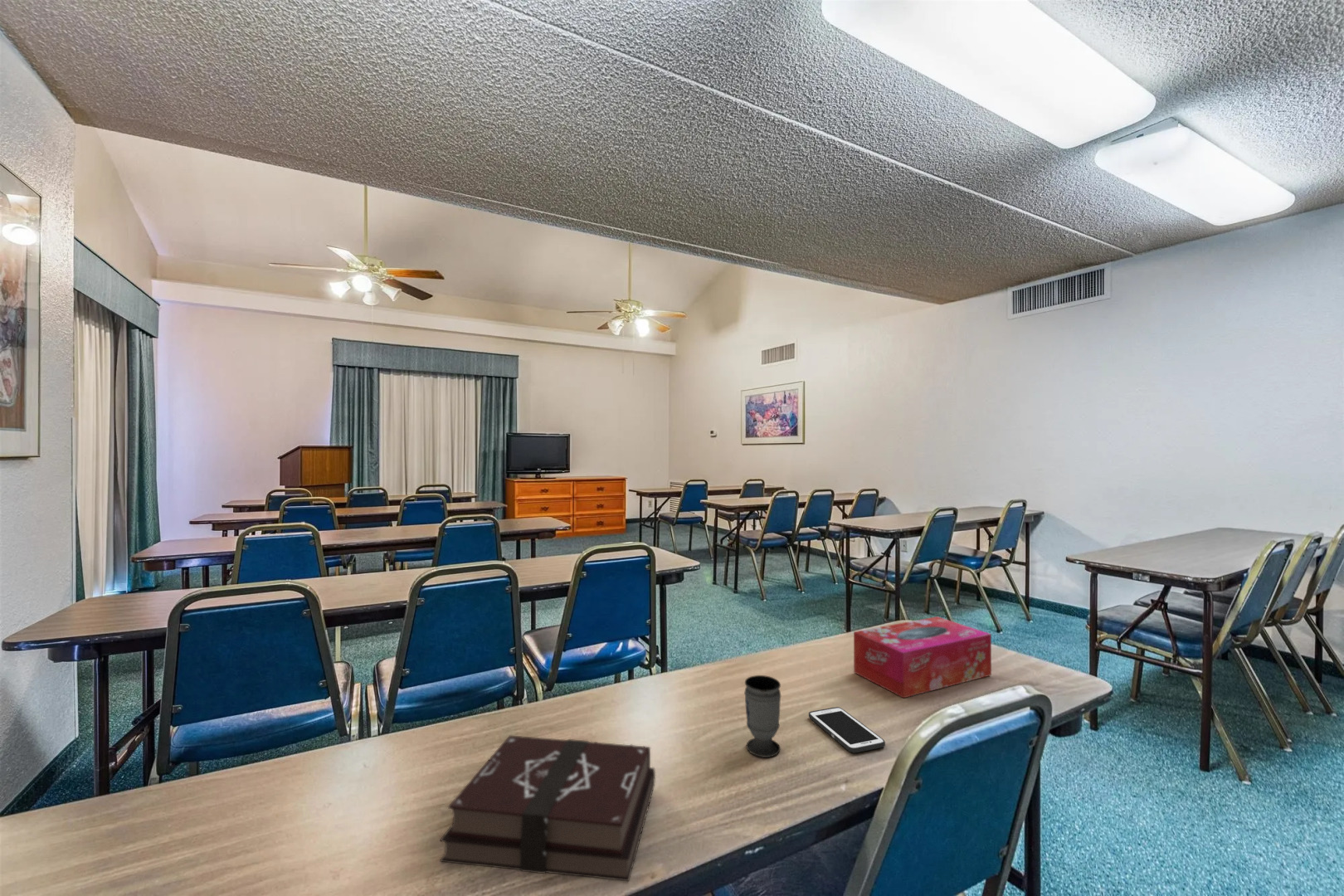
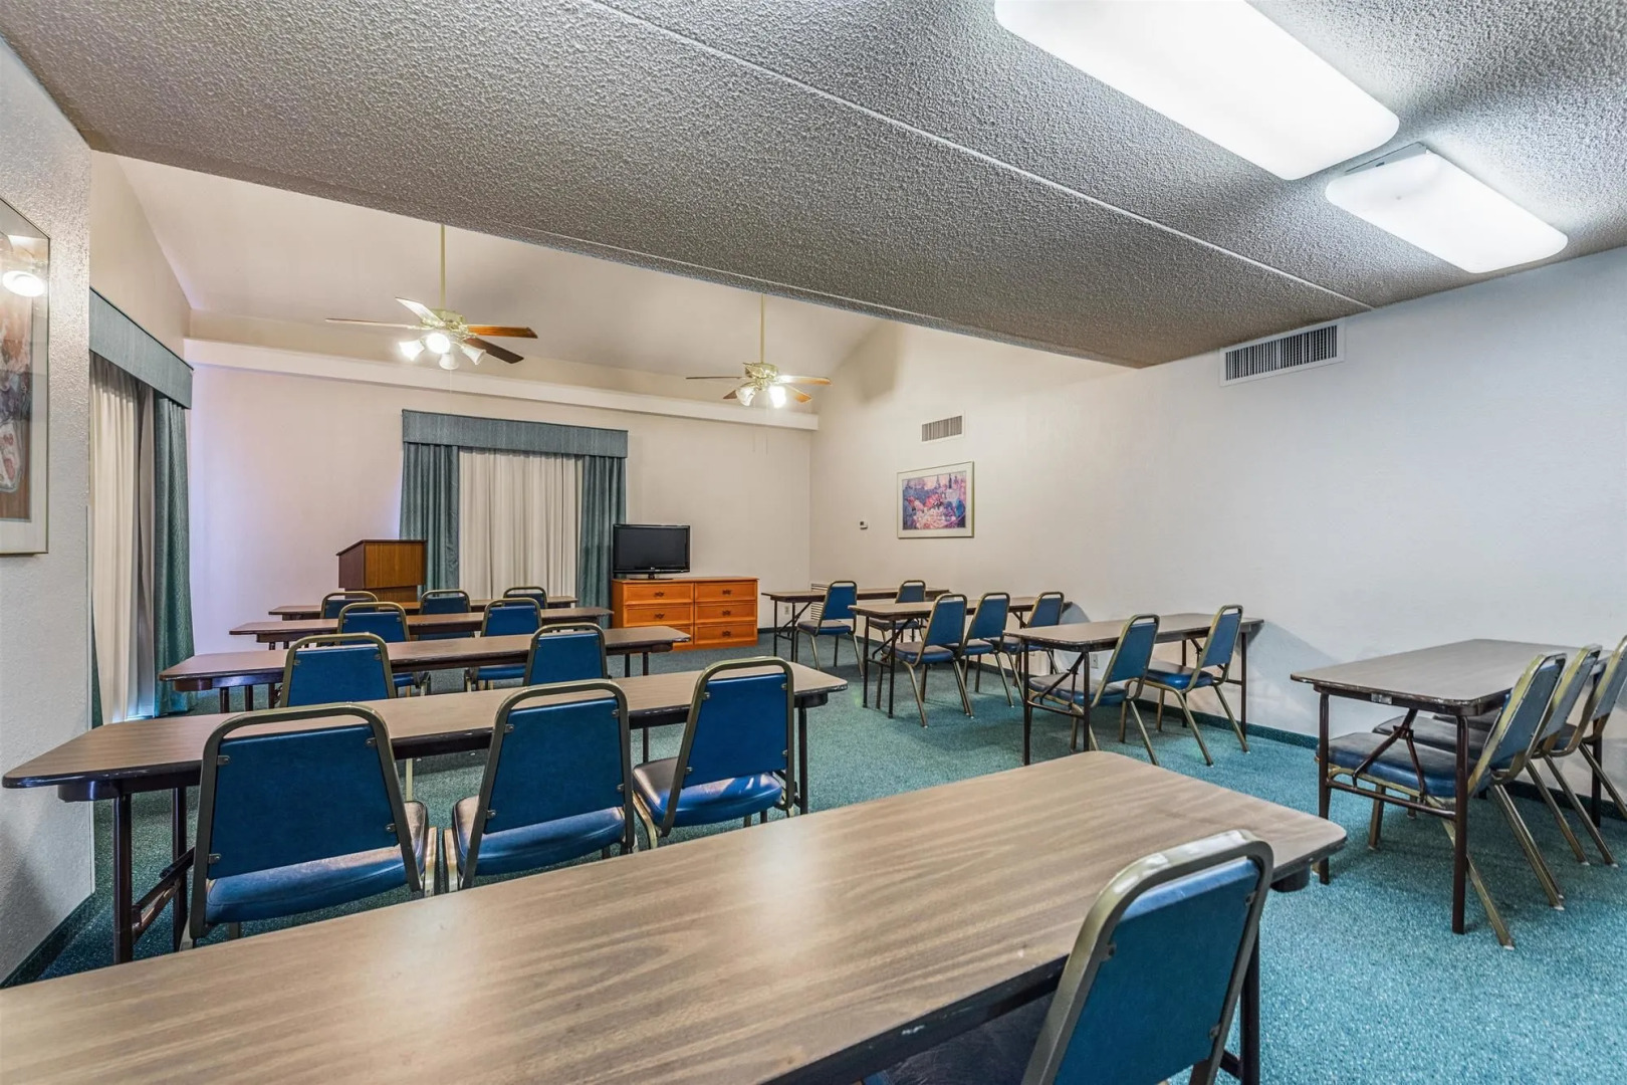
- cup [743,674,782,758]
- cell phone [808,706,886,753]
- hardback book [440,734,656,882]
- tissue box [853,616,992,699]
